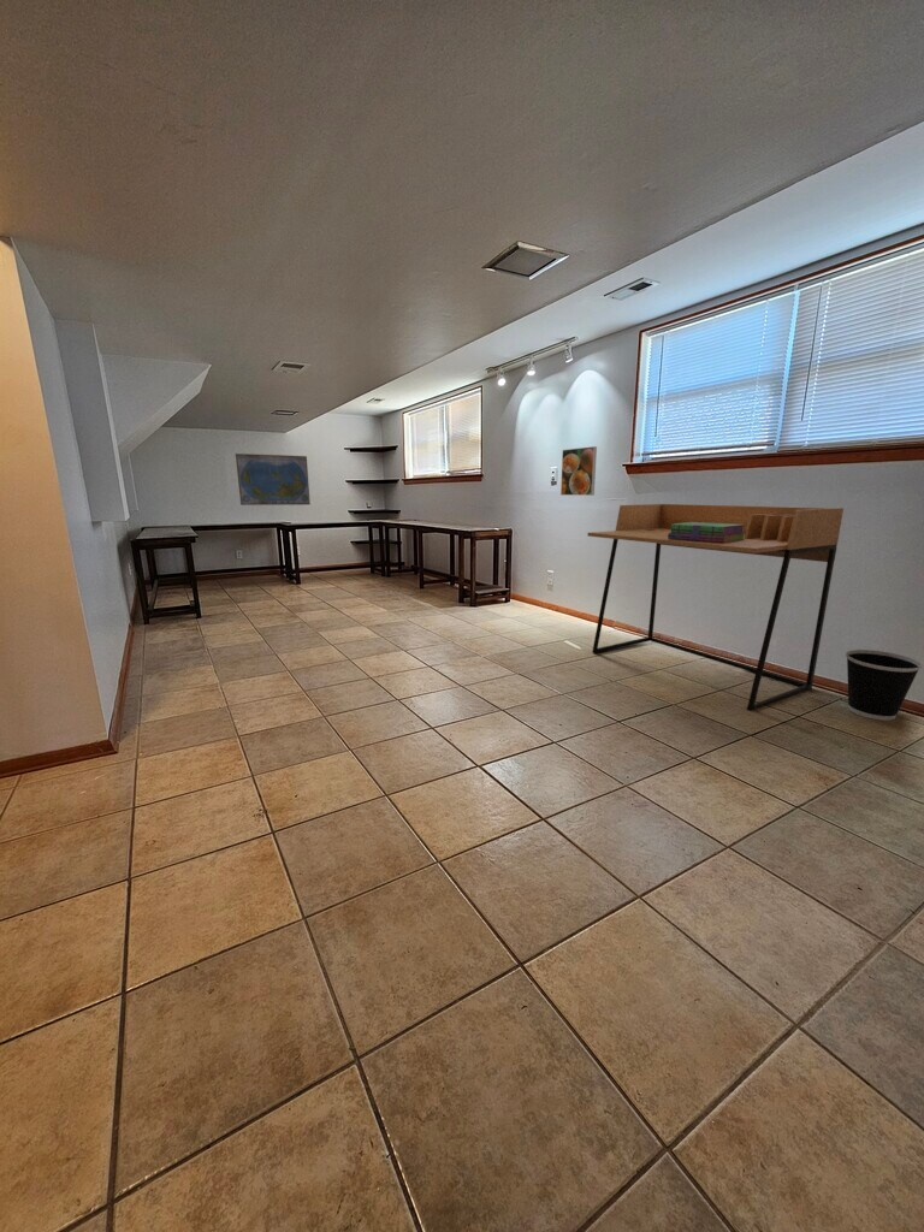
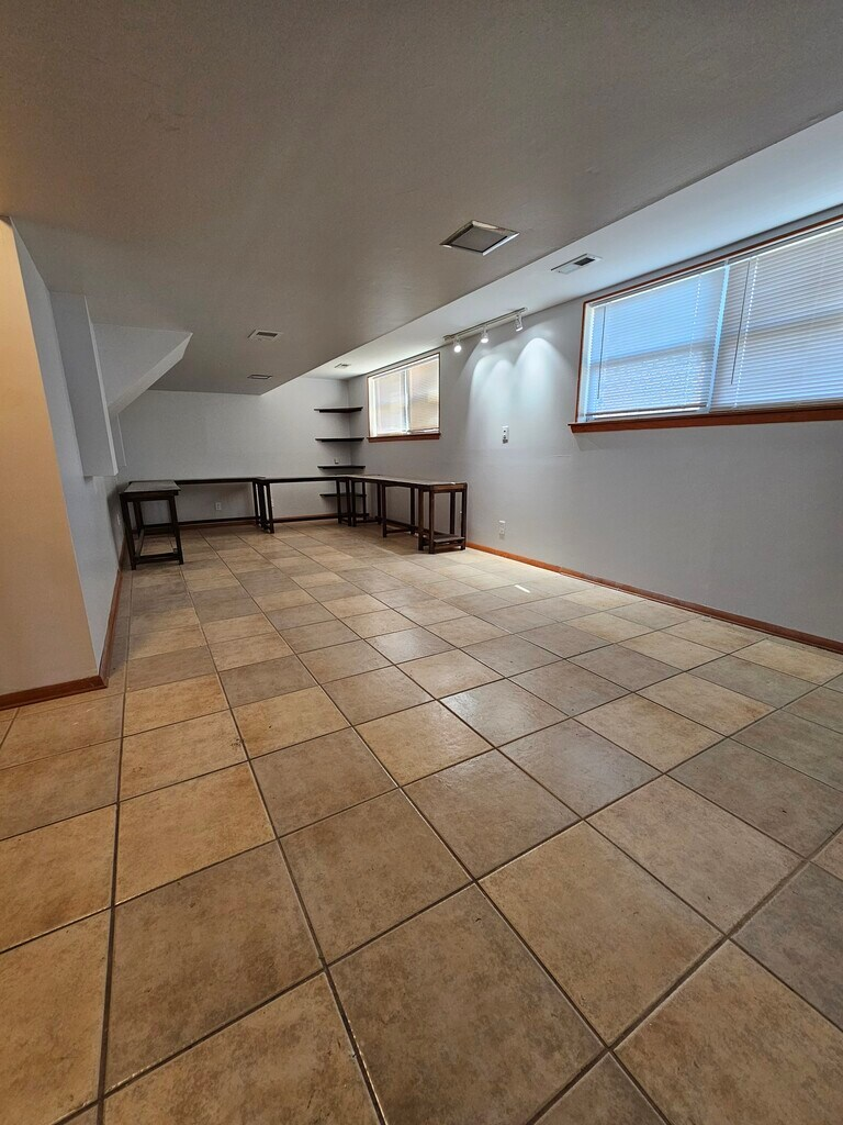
- world map [235,452,312,507]
- stack of books [668,522,745,543]
- wastebasket [845,648,923,722]
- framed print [559,445,598,497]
- desk [586,503,845,712]
